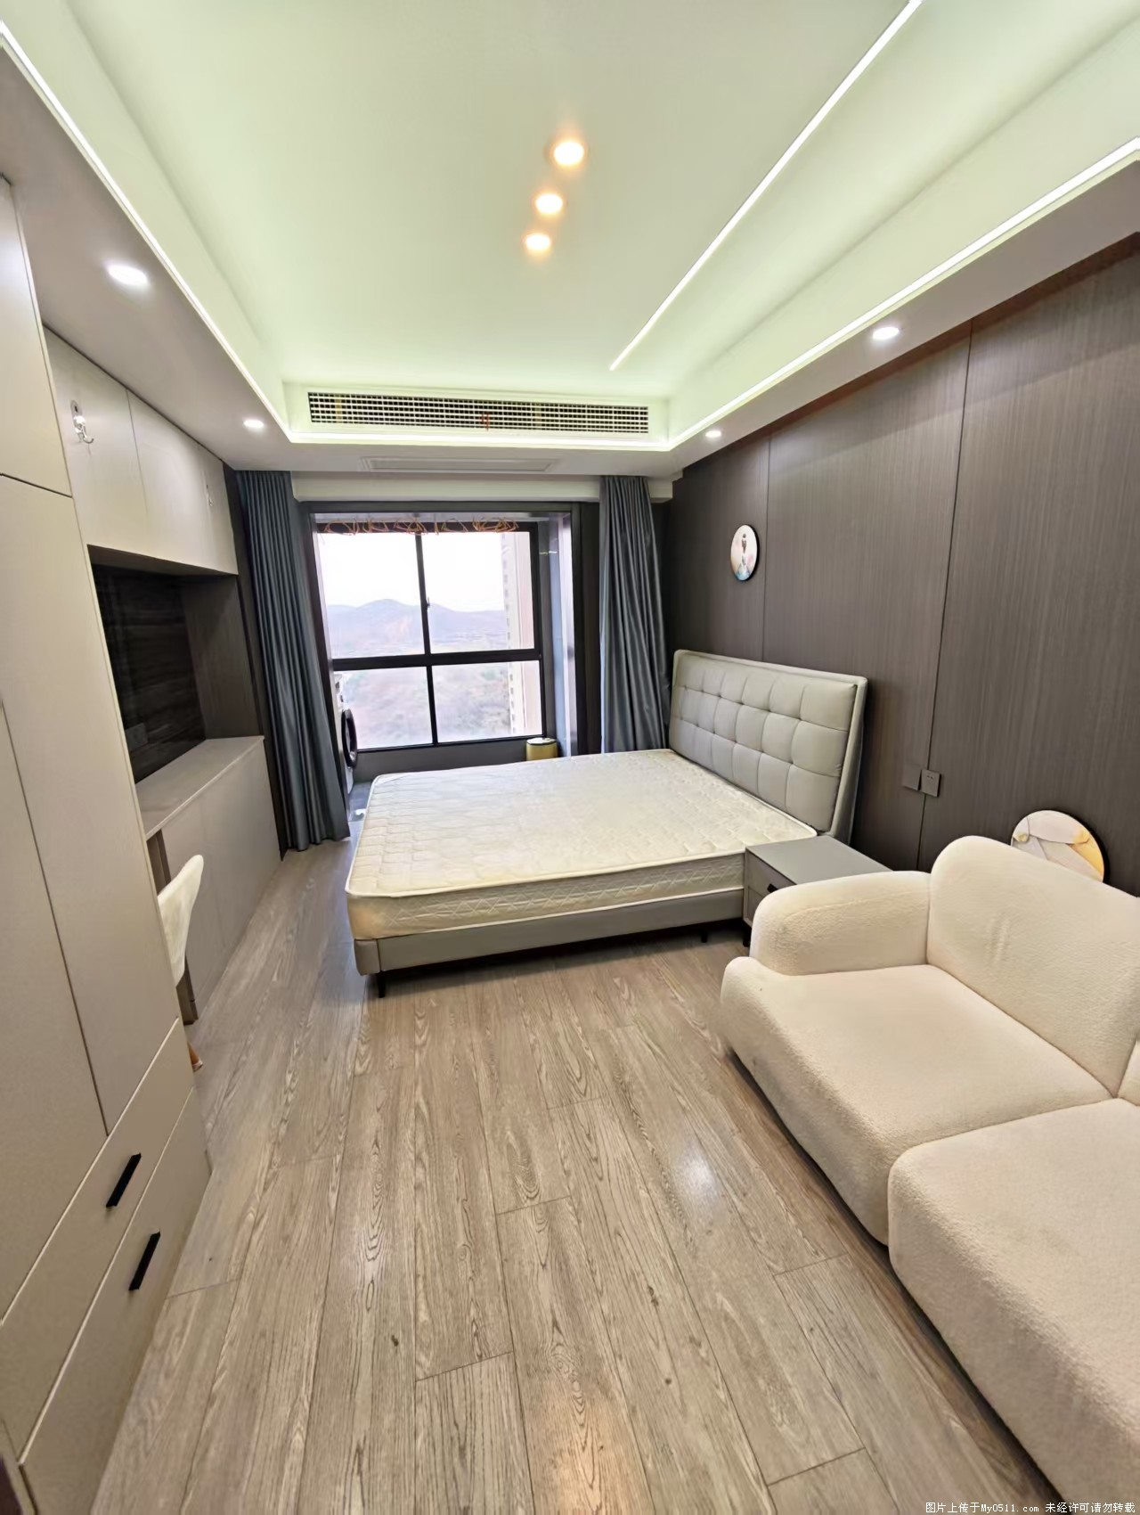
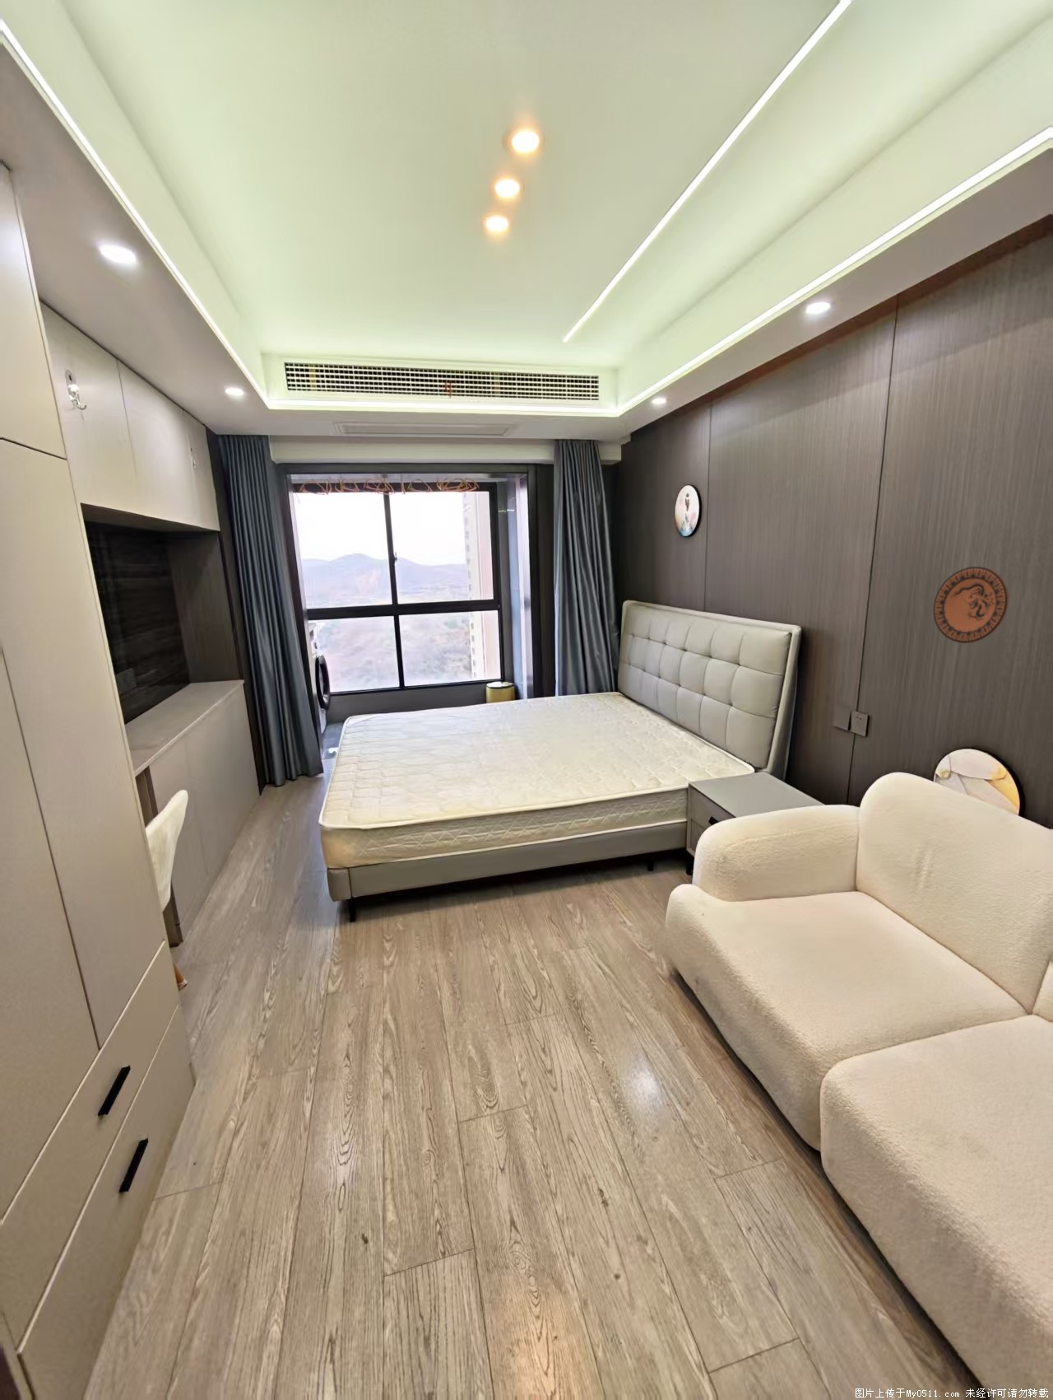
+ decorative plate [932,566,1010,644]
